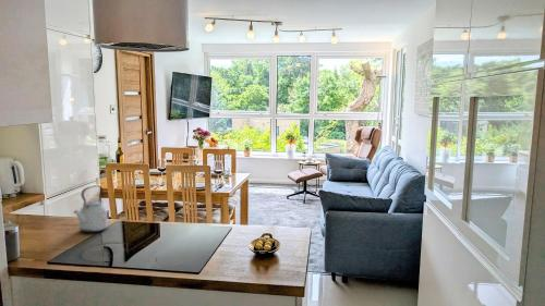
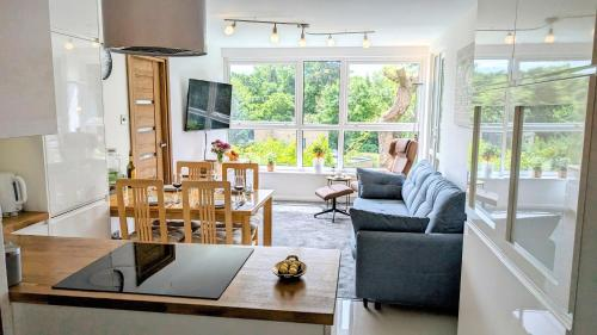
- kettle [73,184,109,234]
